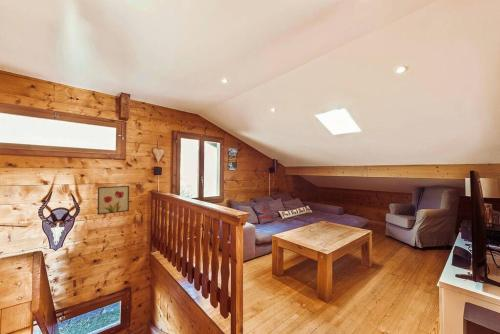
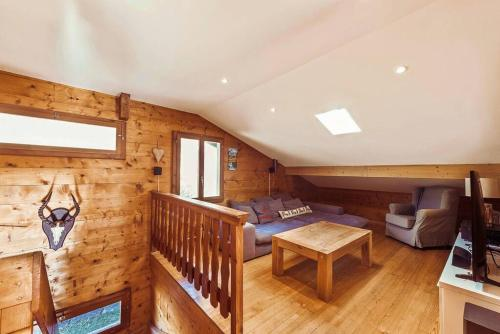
- wall art [97,185,130,216]
